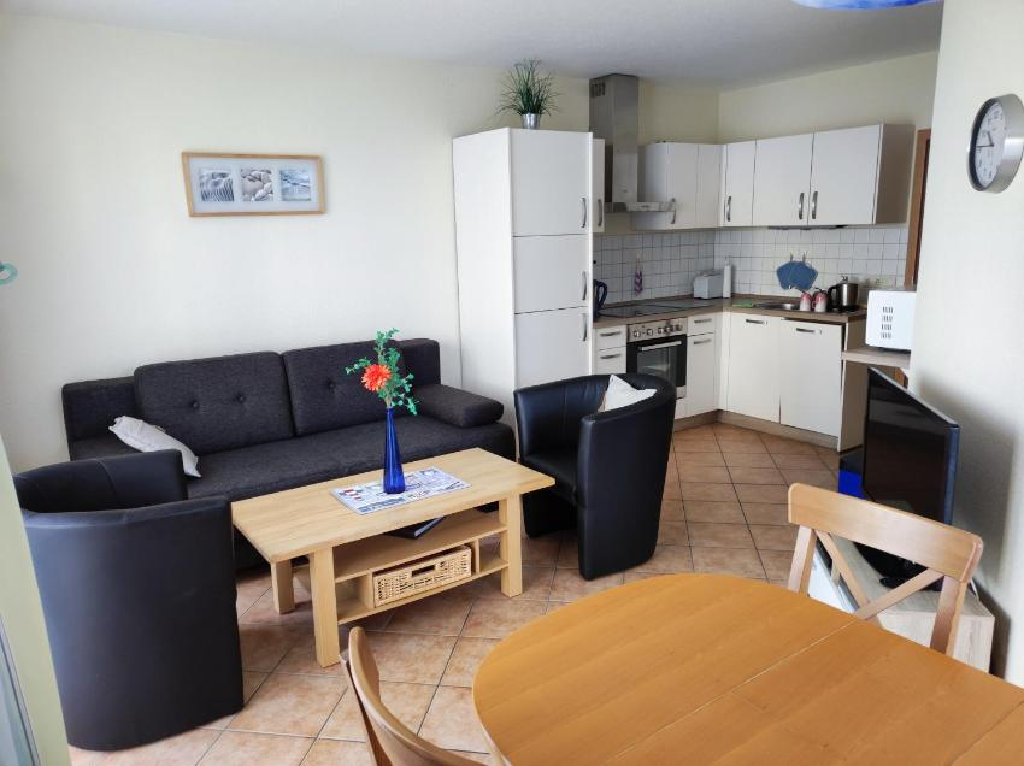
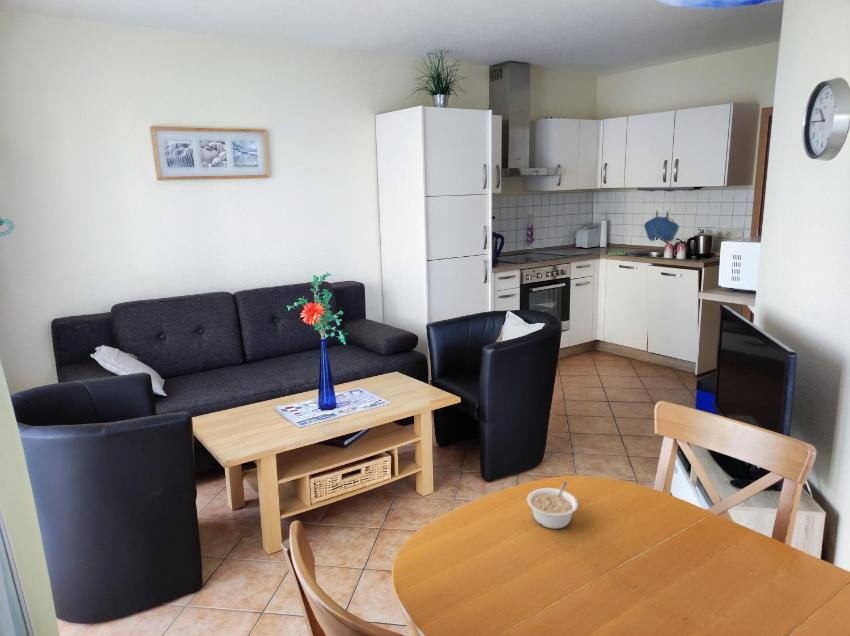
+ legume [526,481,579,530]
